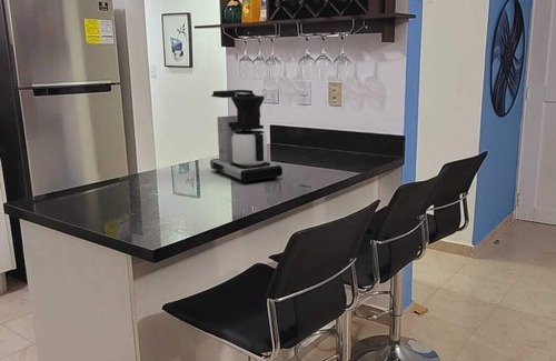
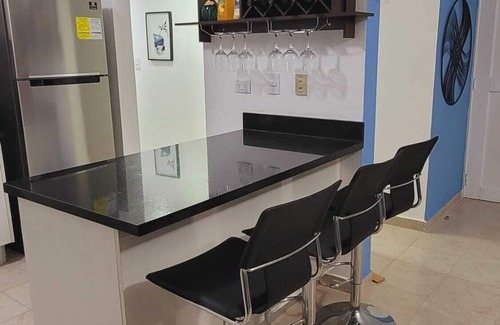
- coffee maker [209,89,284,184]
